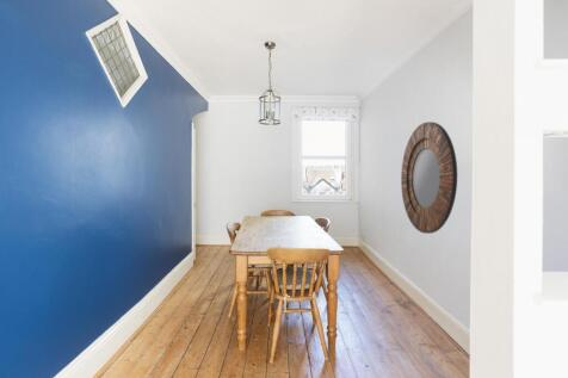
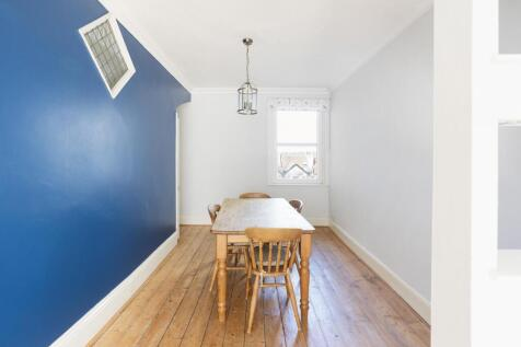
- home mirror [400,120,458,235]
